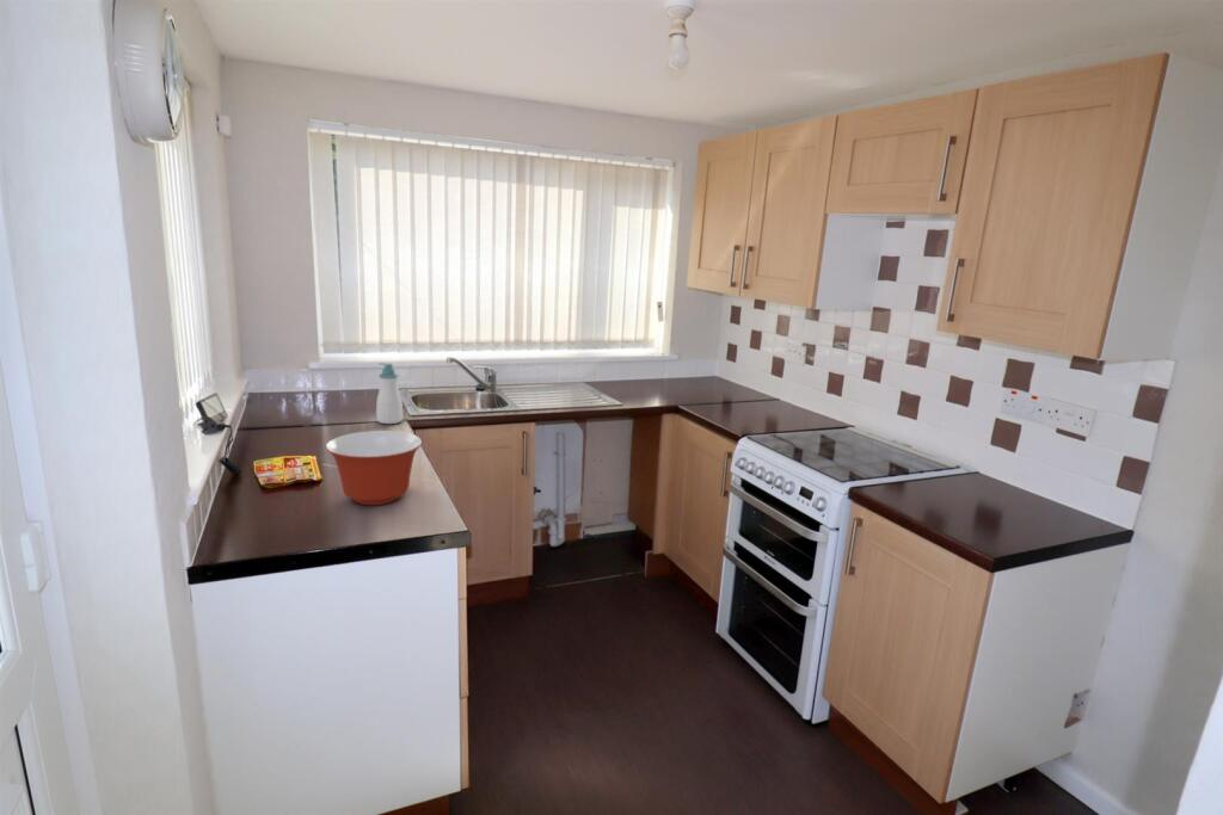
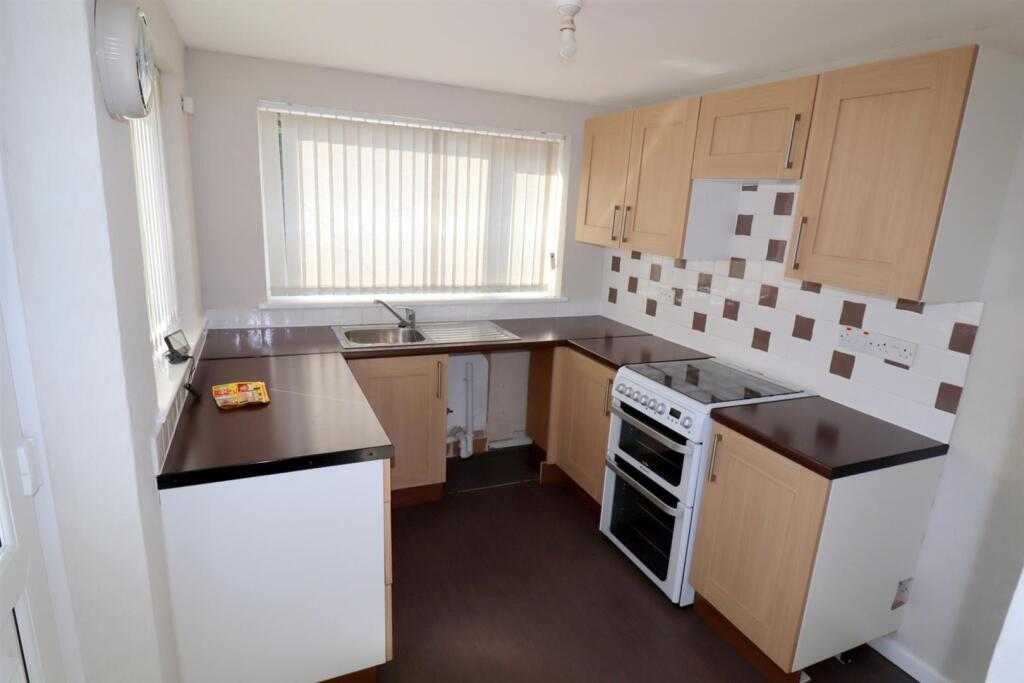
- soap bottle [375,362,404,425]
- mixing bowl [325,430,423,506]
